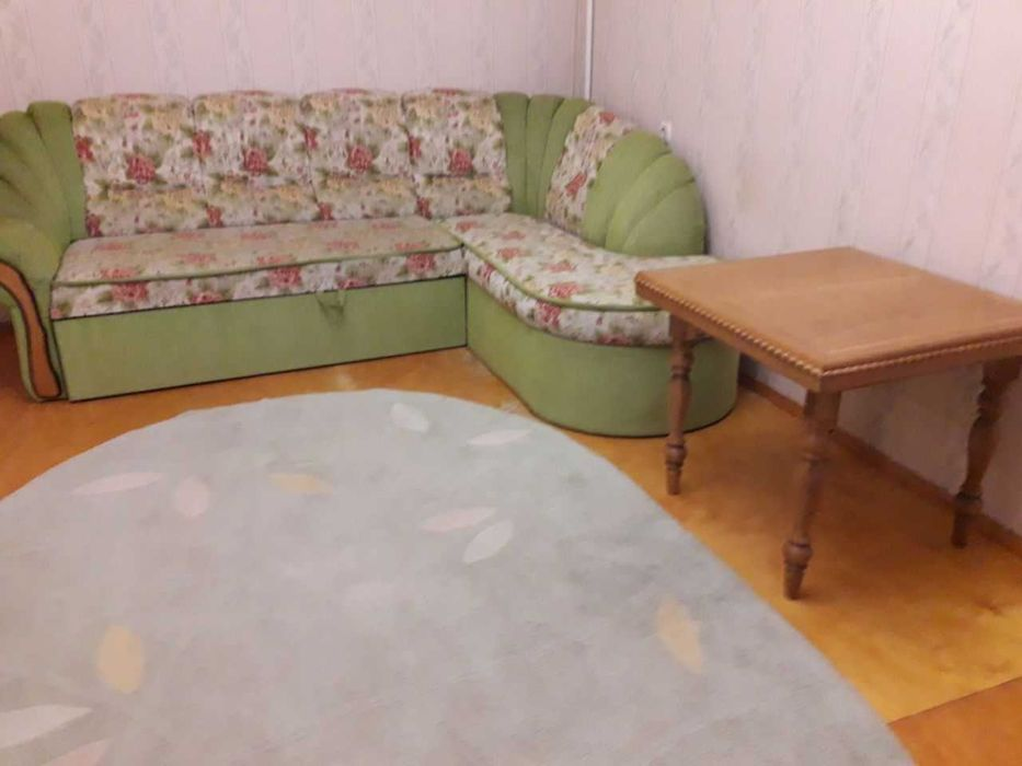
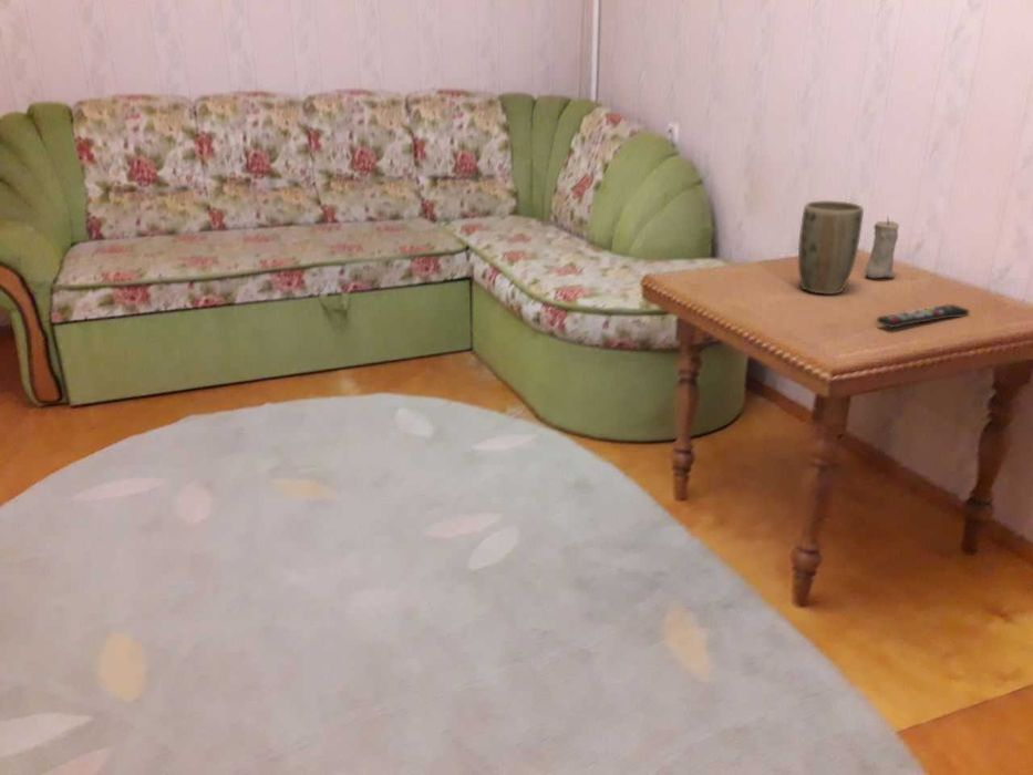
+ remote control [876,303,971,329]
+ candle [864,215,900,279]
+ plant pot [797,199,865,296]
